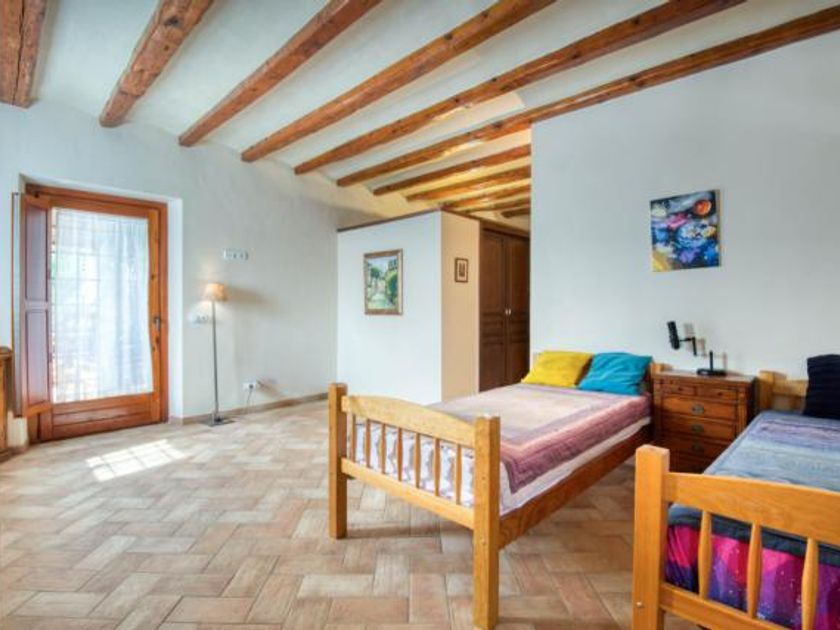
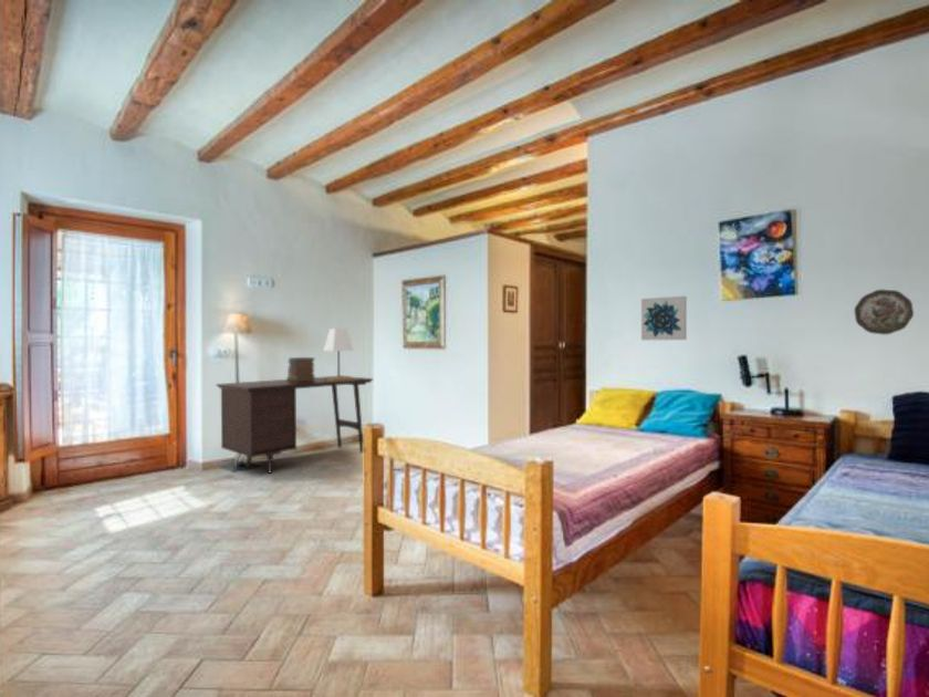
+ desk [215,376,374,474]
+ lamp [323,327,355,382]
+ decorative plate [853,289,915,335]
+ wall art [640,295,688,341]
+ book stack [285,356,316,382]
